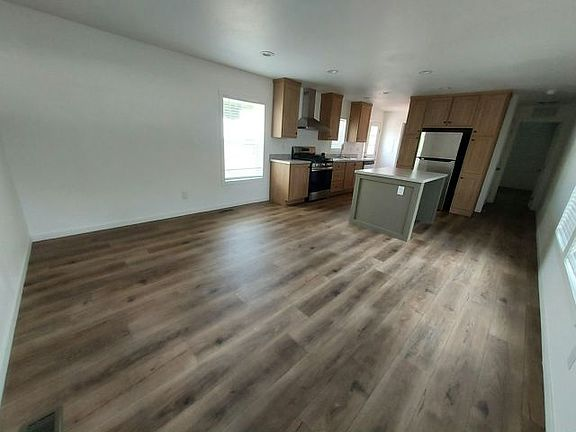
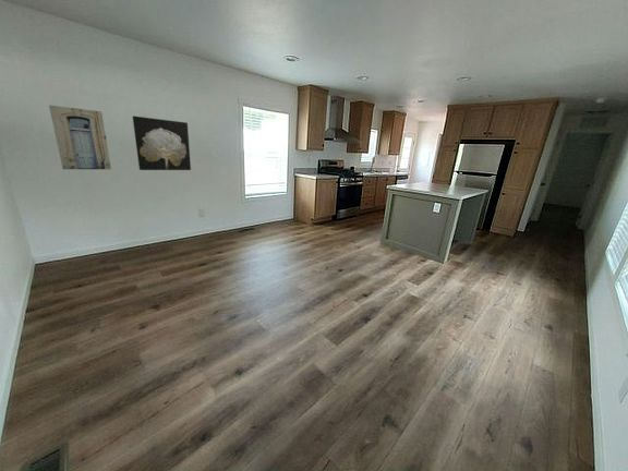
+ wall art [132,116,192,171]
+ wall art [48,105,112,170]
